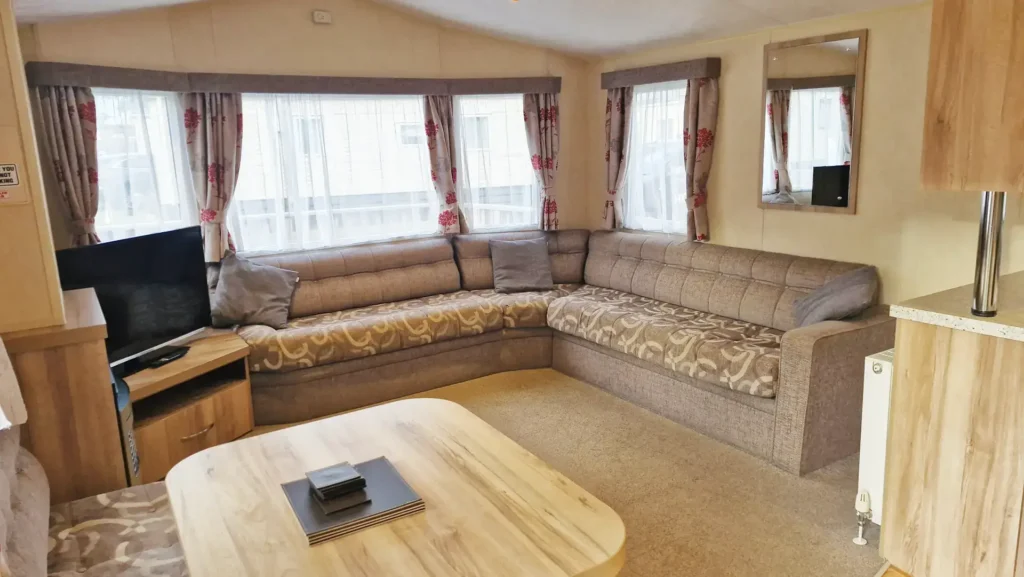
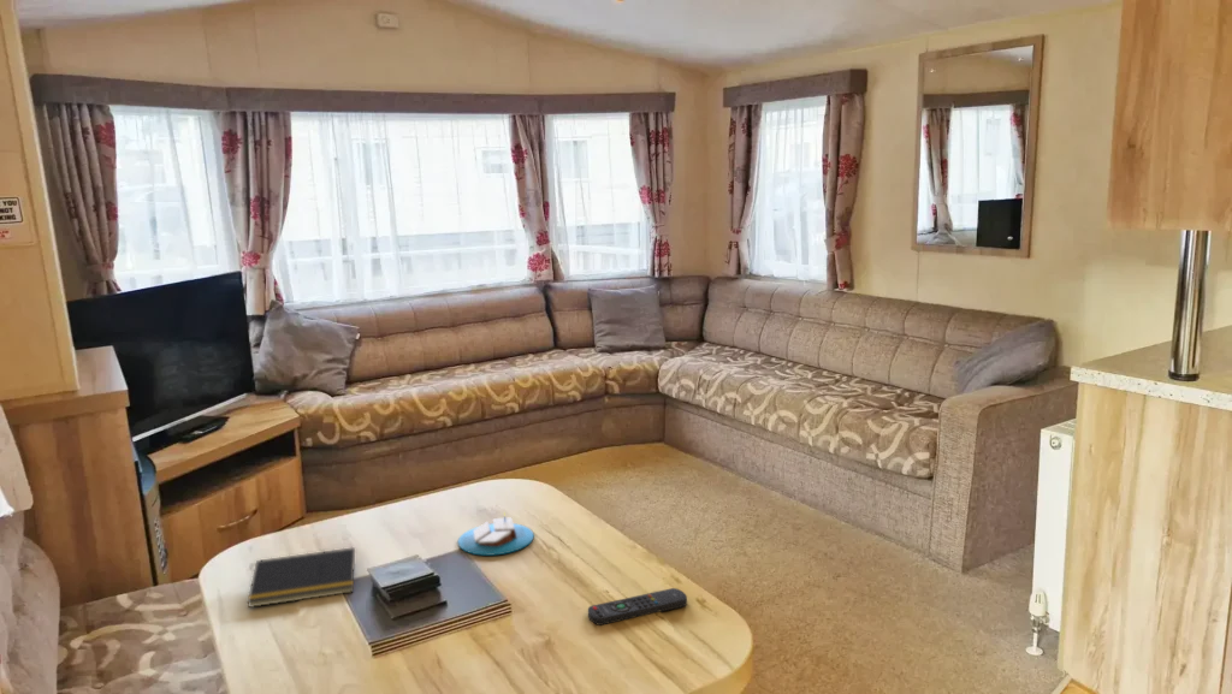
+ remote control [587,587,688,627]
+ notepad [247,546,356,609]
+ candle [457,511,534,557]
